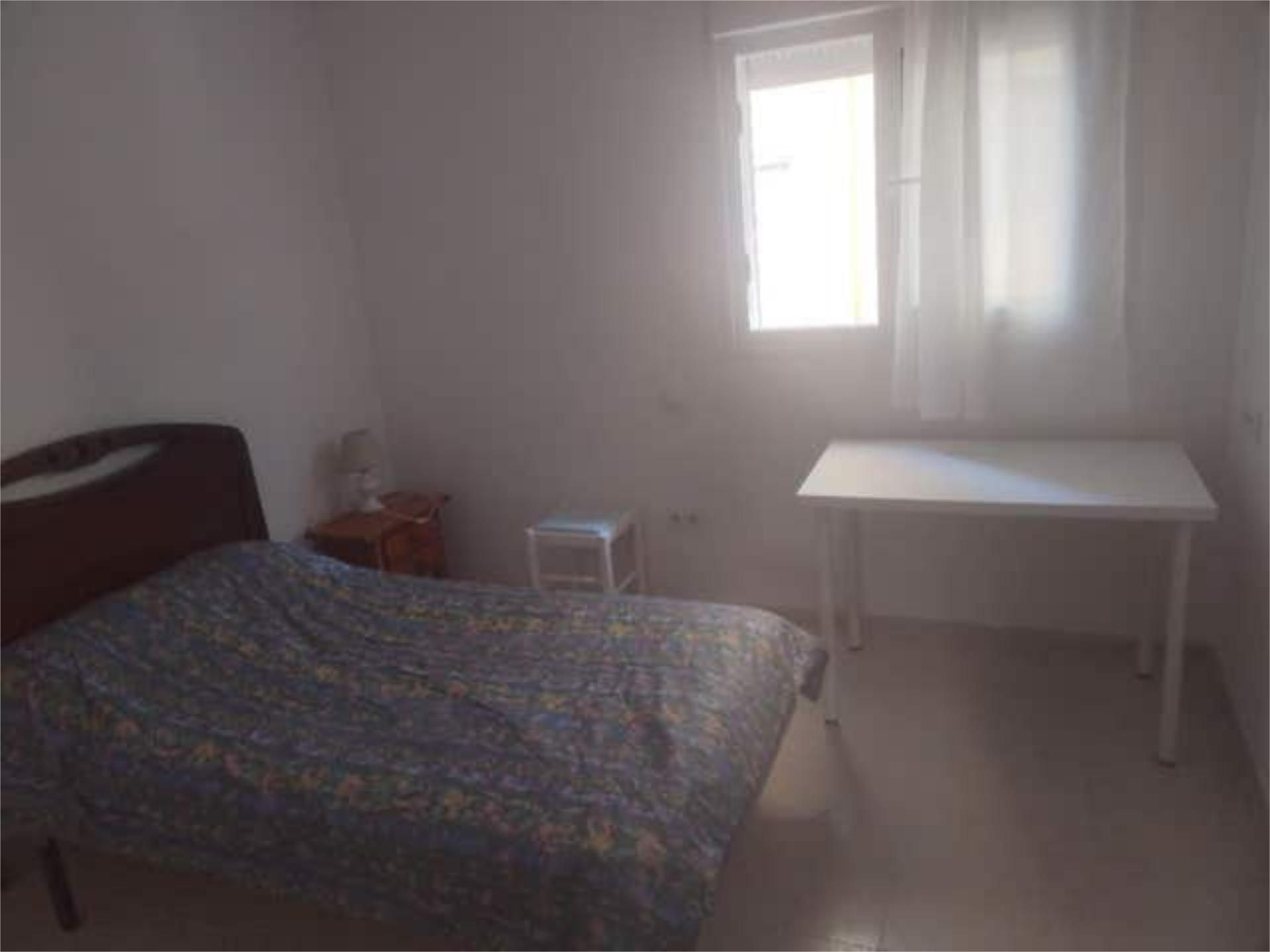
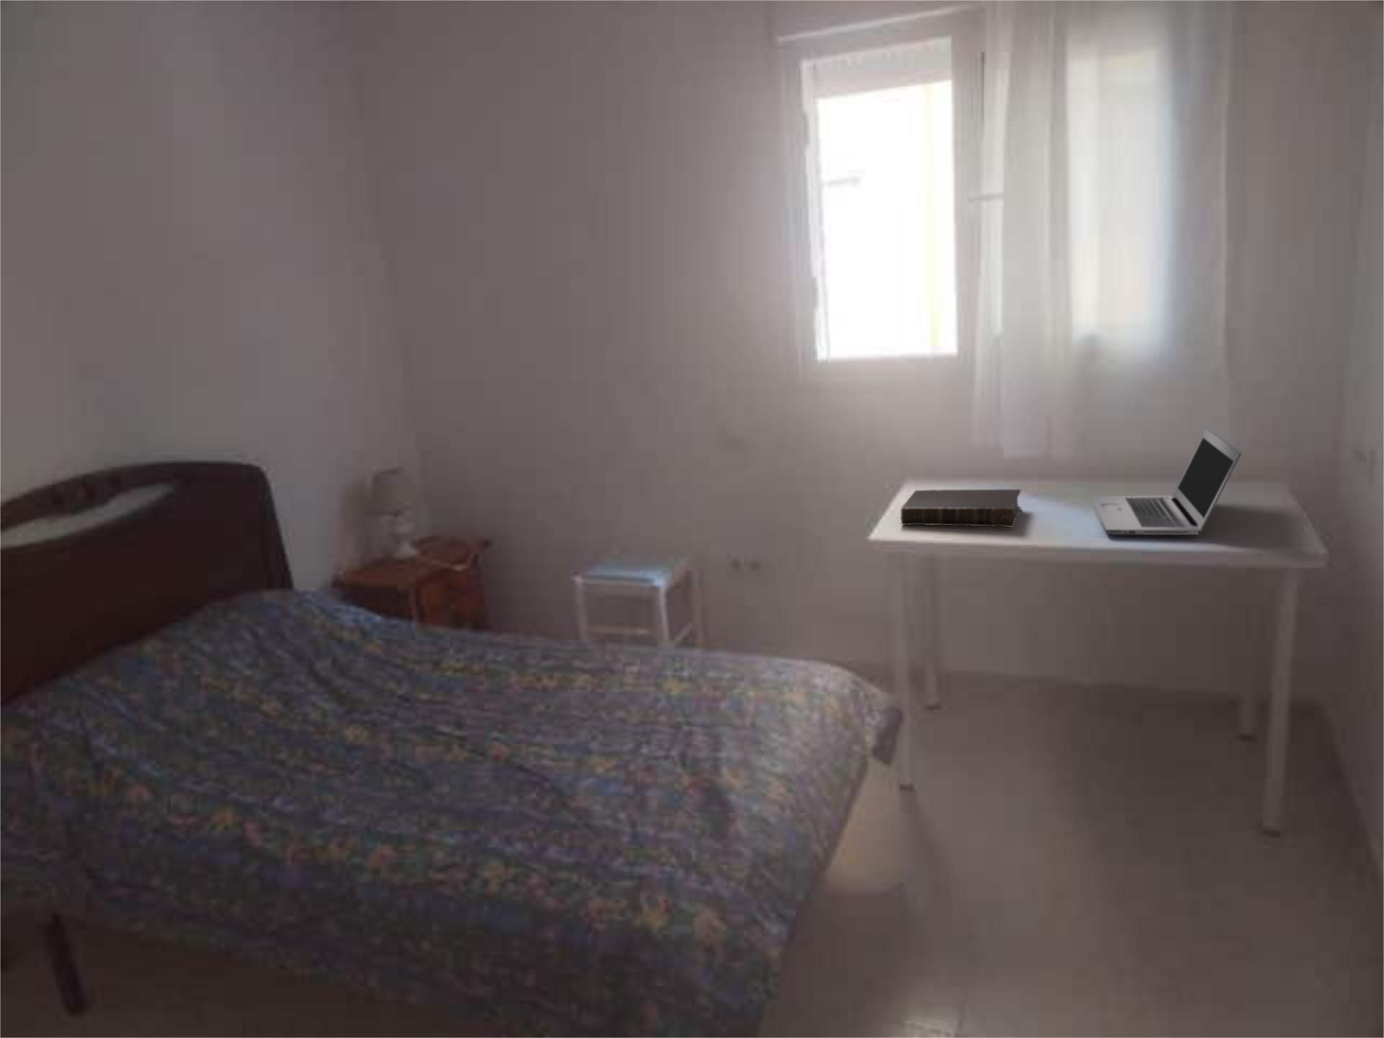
+ laptop [1091,429,1242,535]
+ book [900,488,1022,528]
